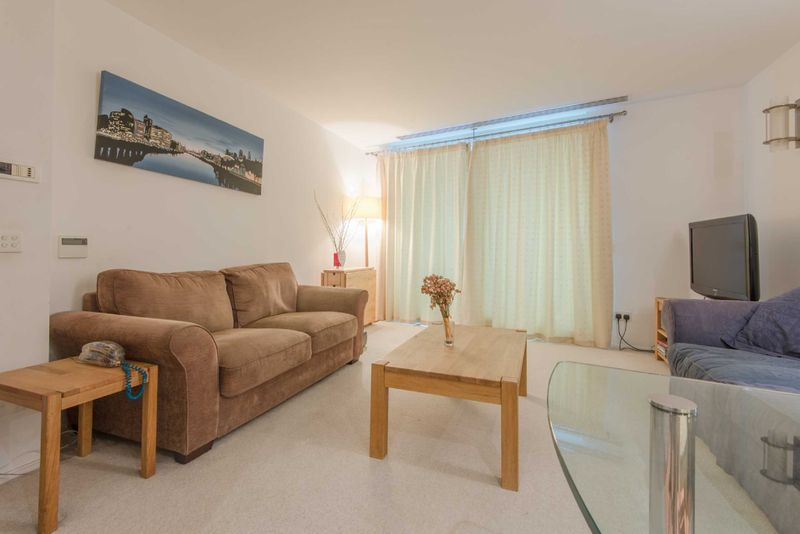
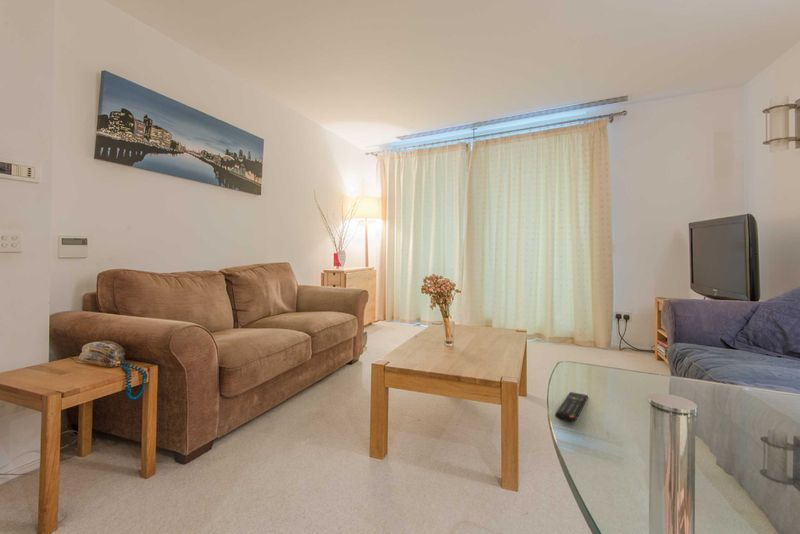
+ remote control [554,391,589,423]
